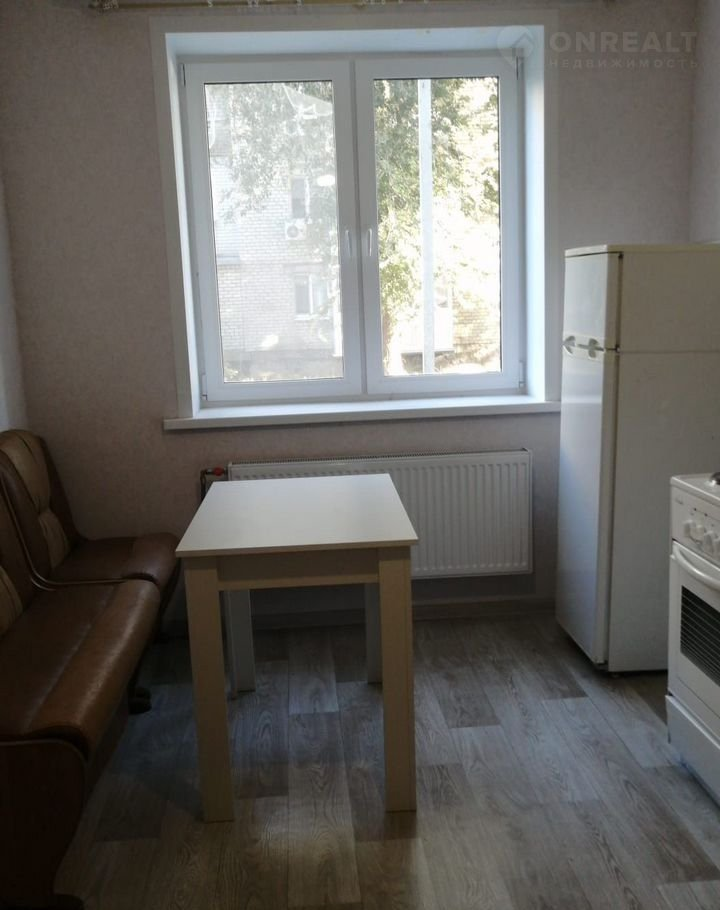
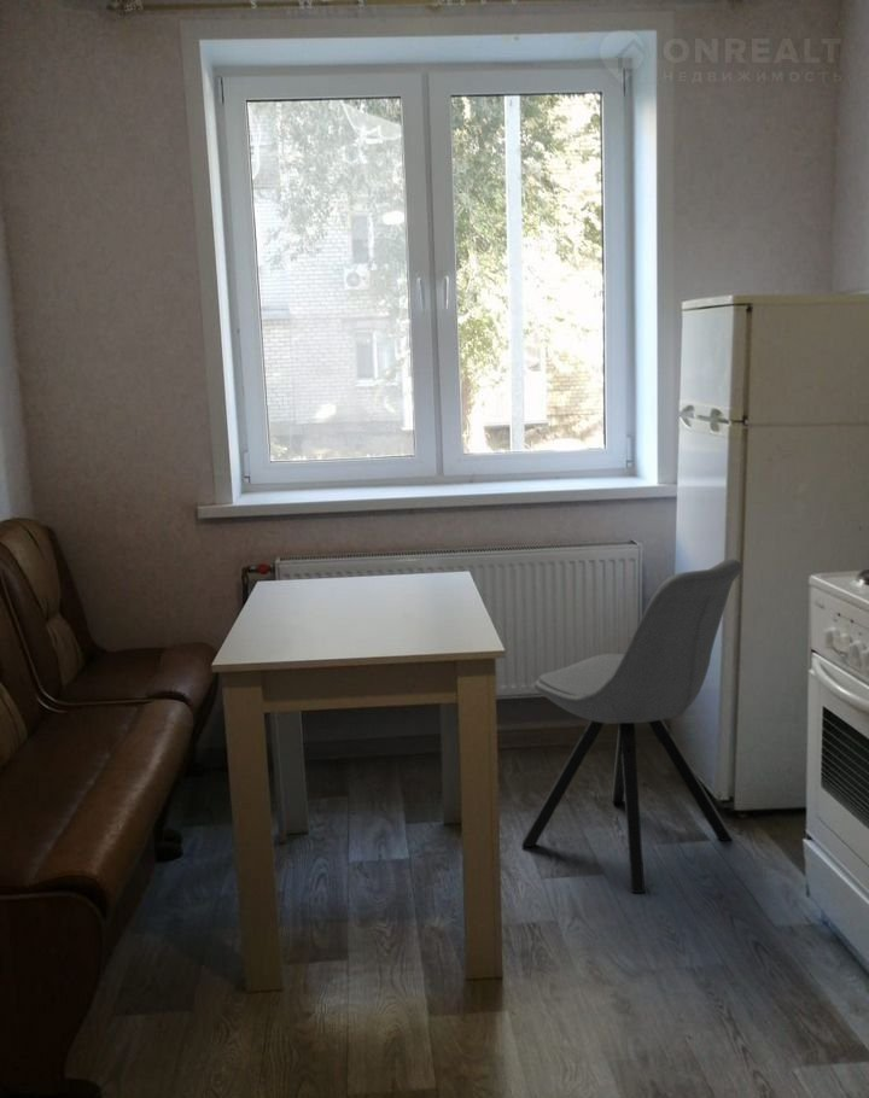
+ chair [520,557,743,894]
